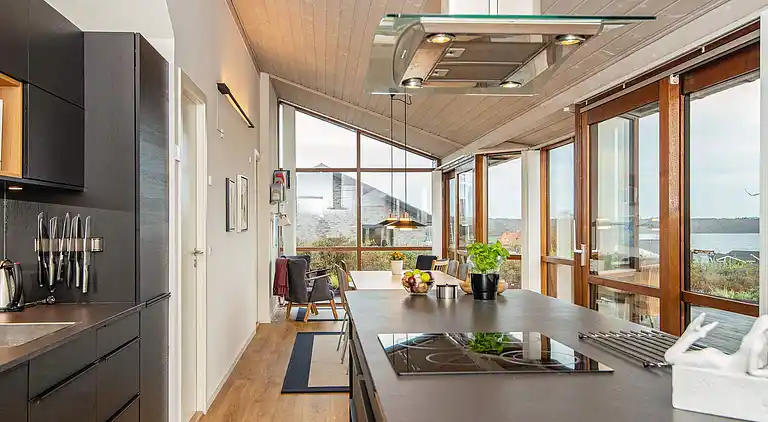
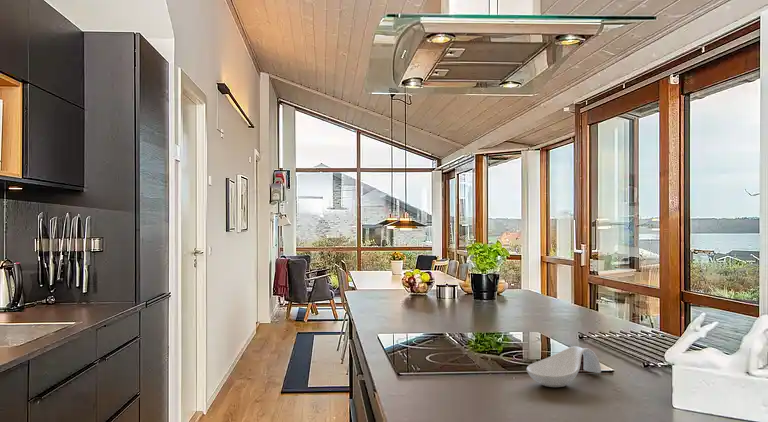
+ spoon rest [526,345,602,388]
